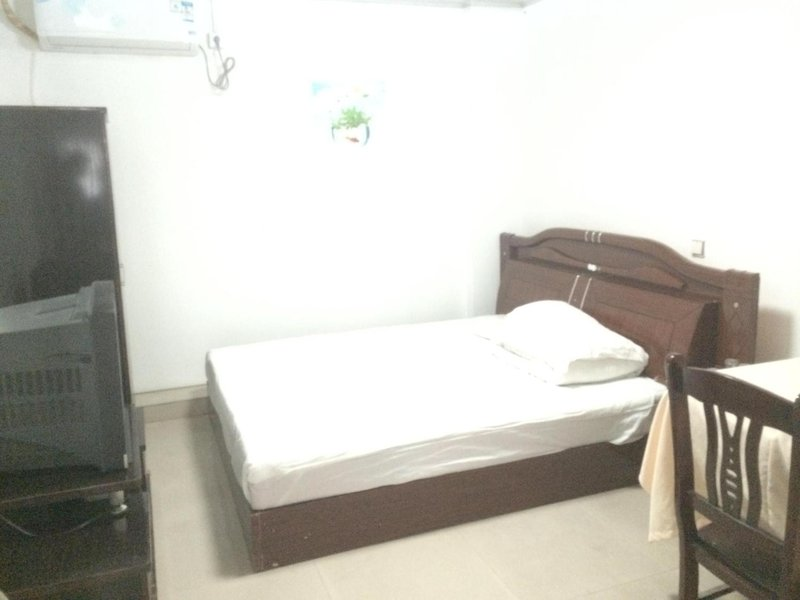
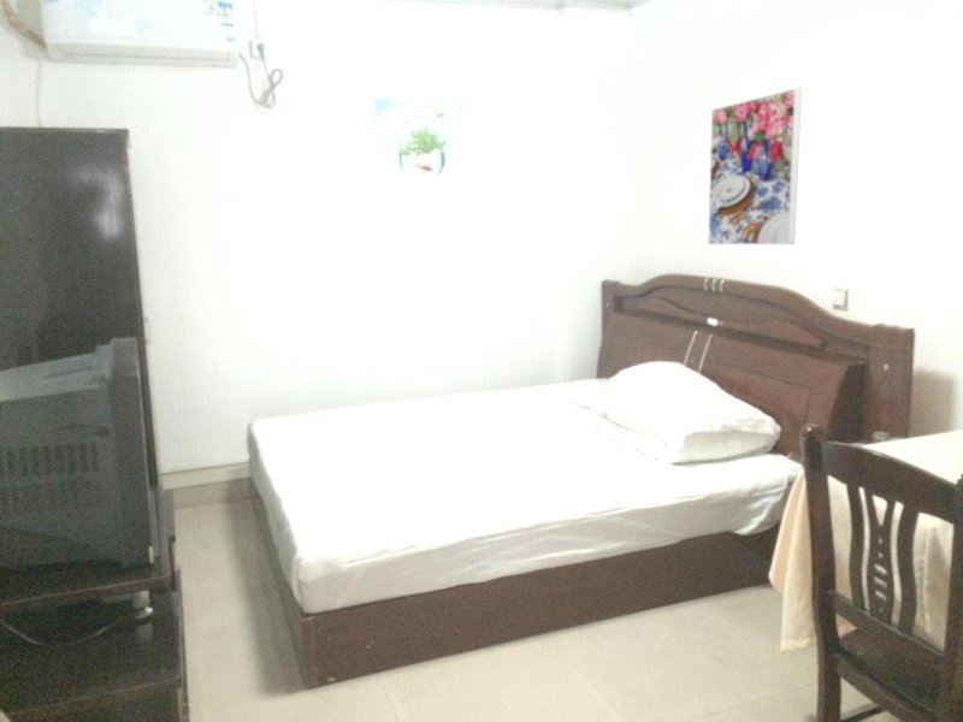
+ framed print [707,88,803,245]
